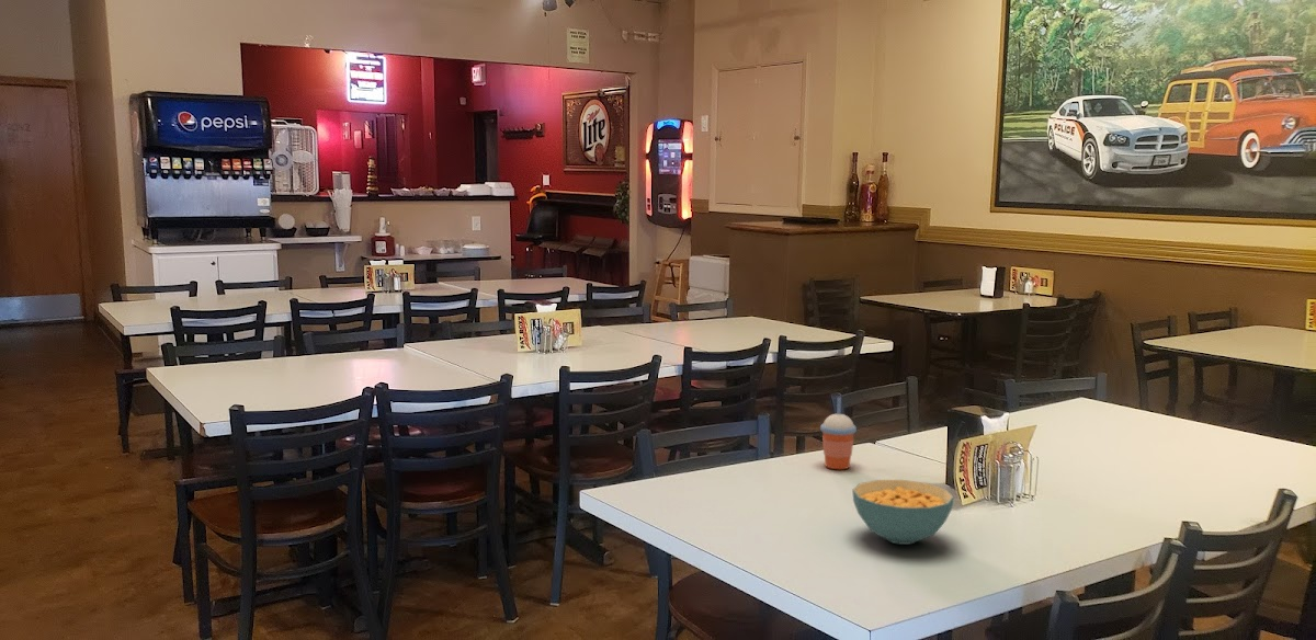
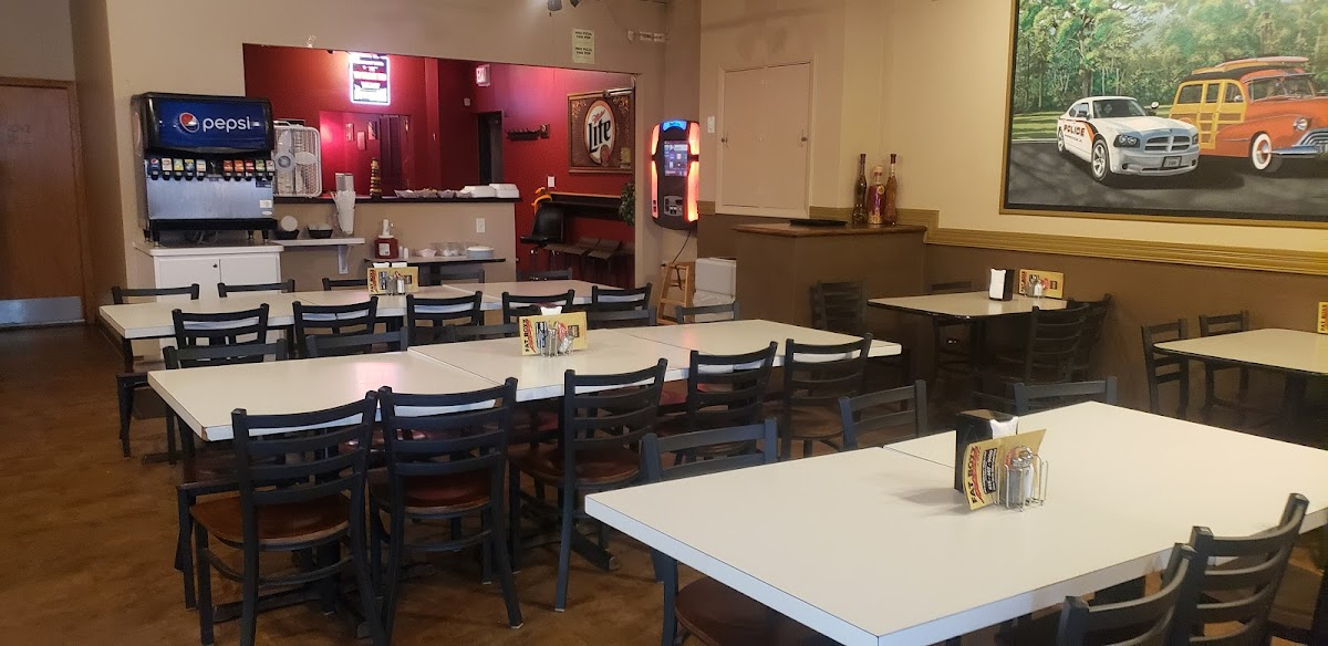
- cereal bowl [851,479,955,546]
- cup with straw [819,397,858,470]
